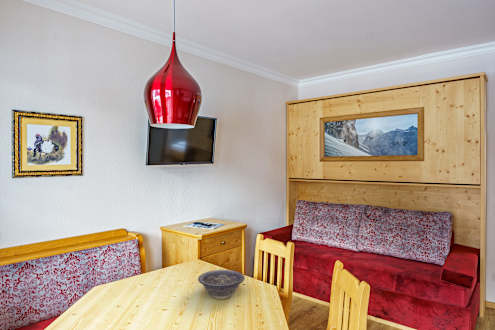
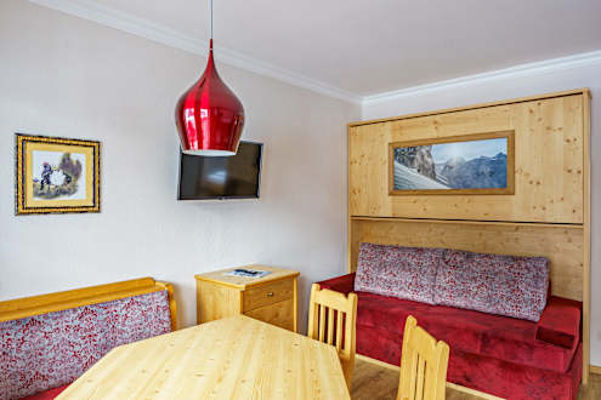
- decorative bowl [197,269,246,300]
